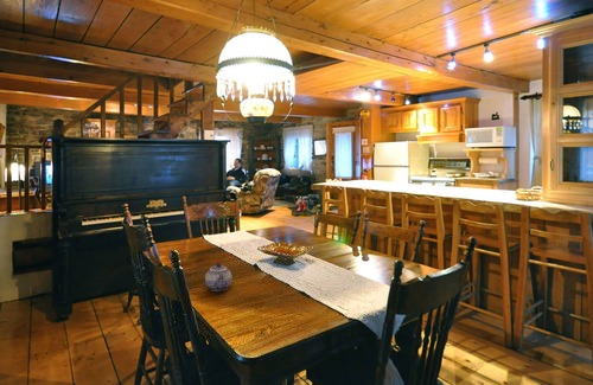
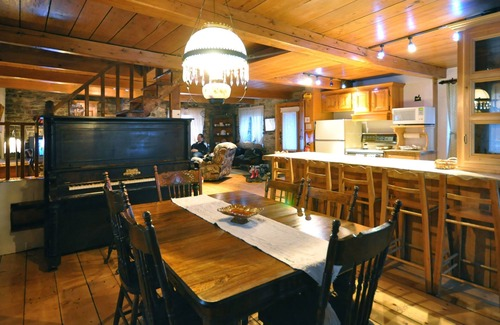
- teapot [204,262,232,293]
